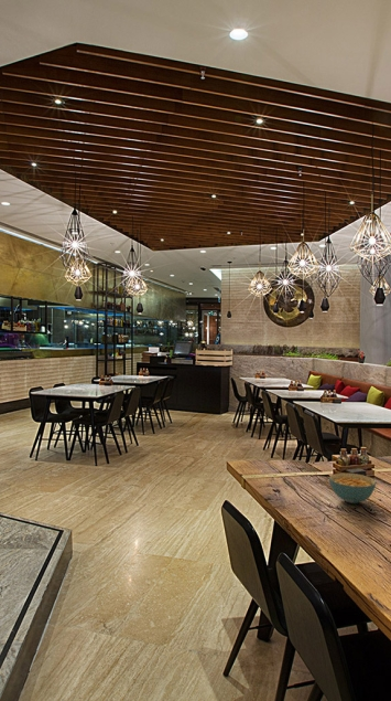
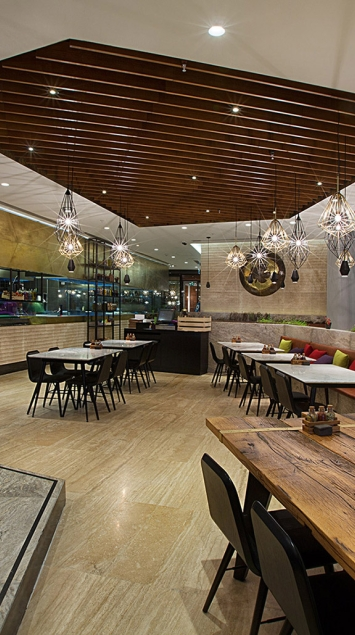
- cereal bowl [328,472,377,504]
